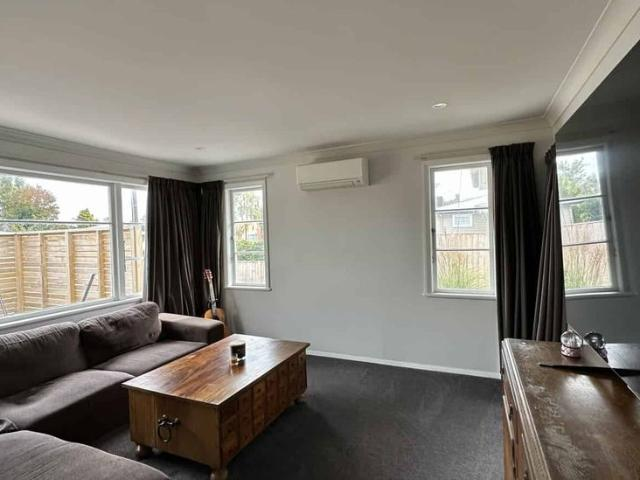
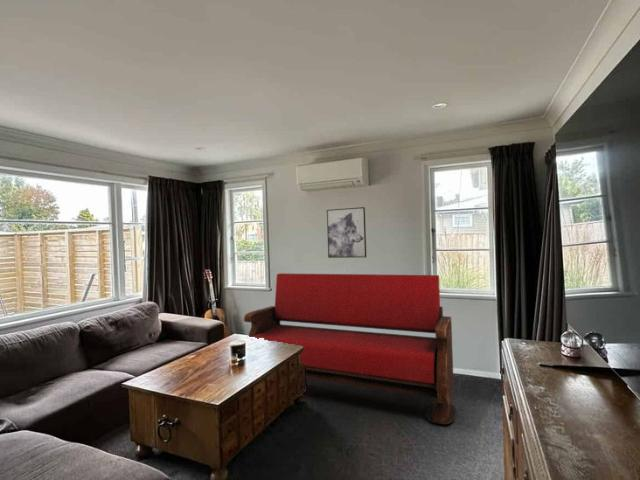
+ bench [243,272,457,425]
+ wall art [326,206,368,259]
